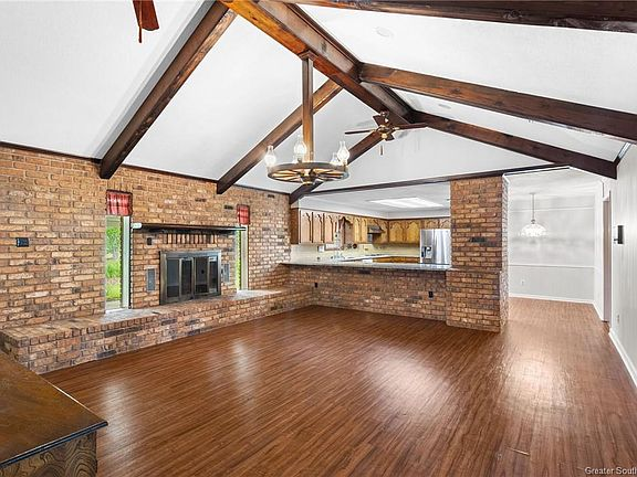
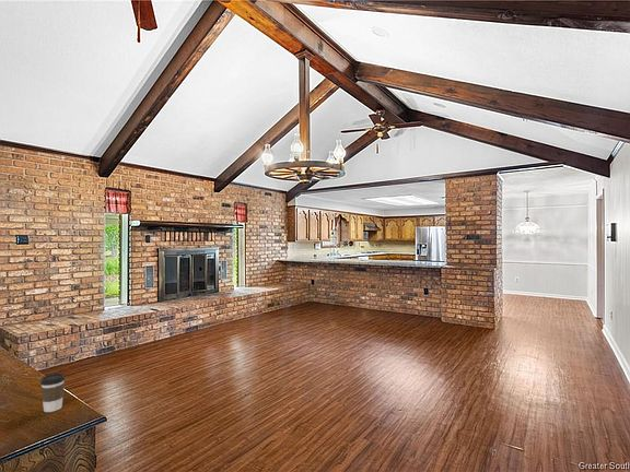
+ coffee cup [39,373,66,413]
